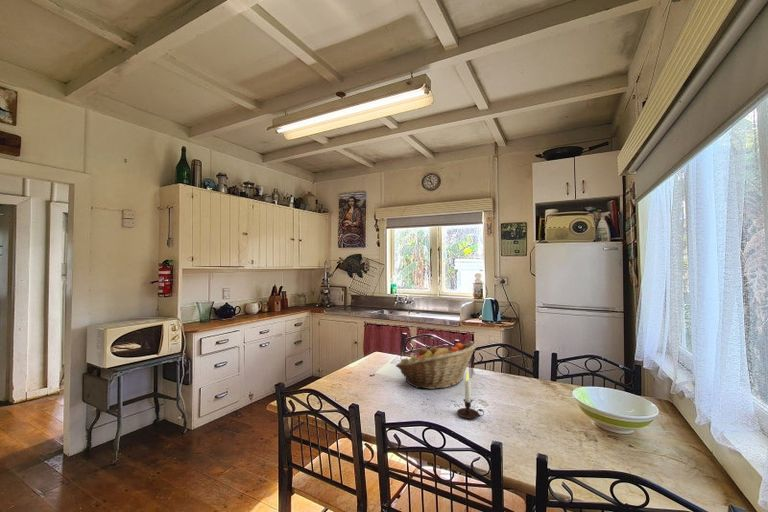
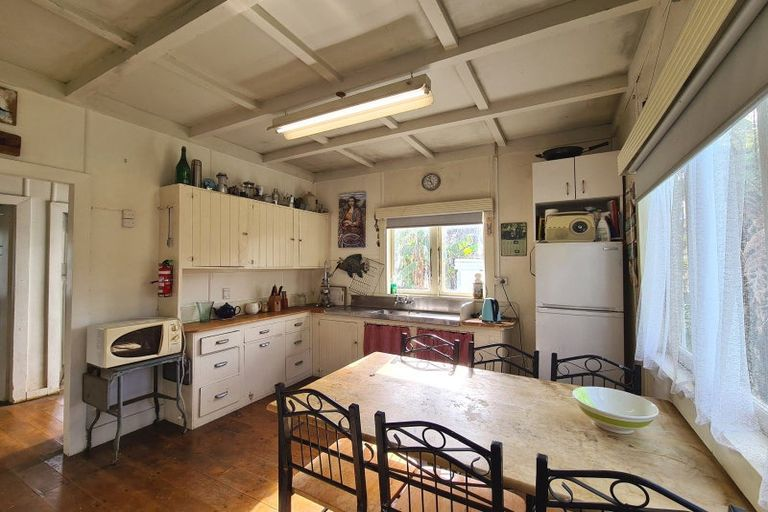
- fruit basket [395,342,478,390]
- candle [456,368,485,420]
